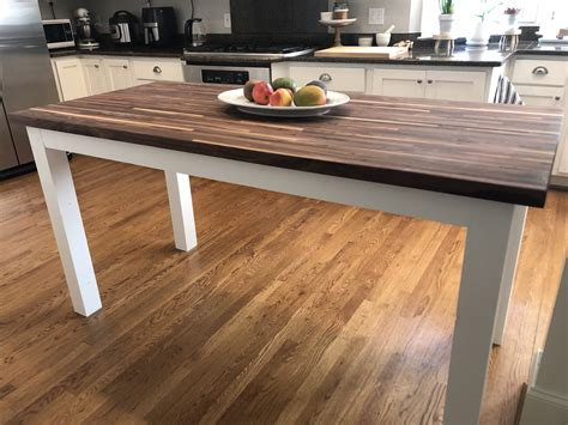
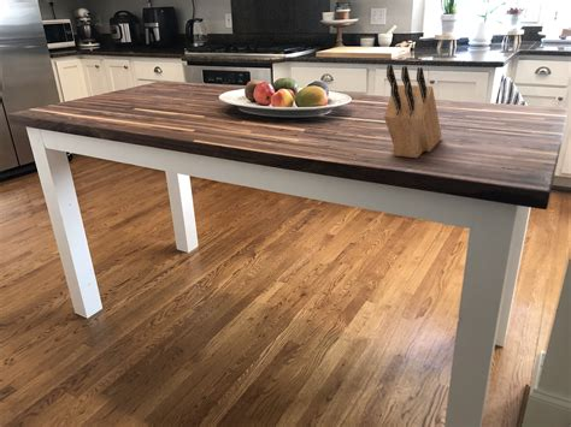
+ knife block [383,64,442,159]
